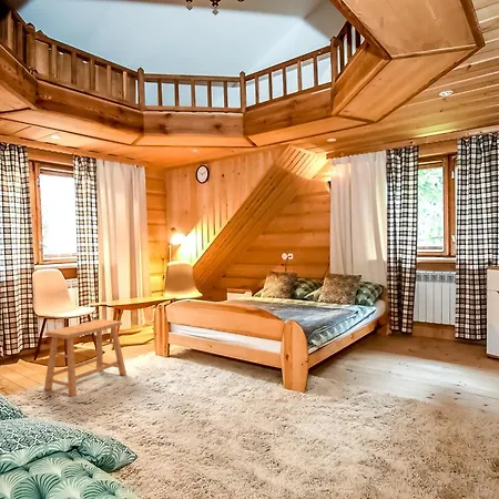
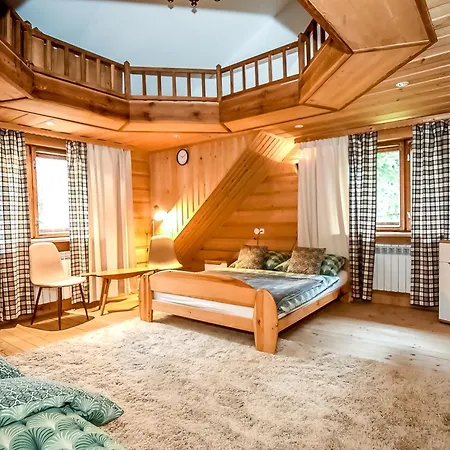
- stool [43,318,128,397]
